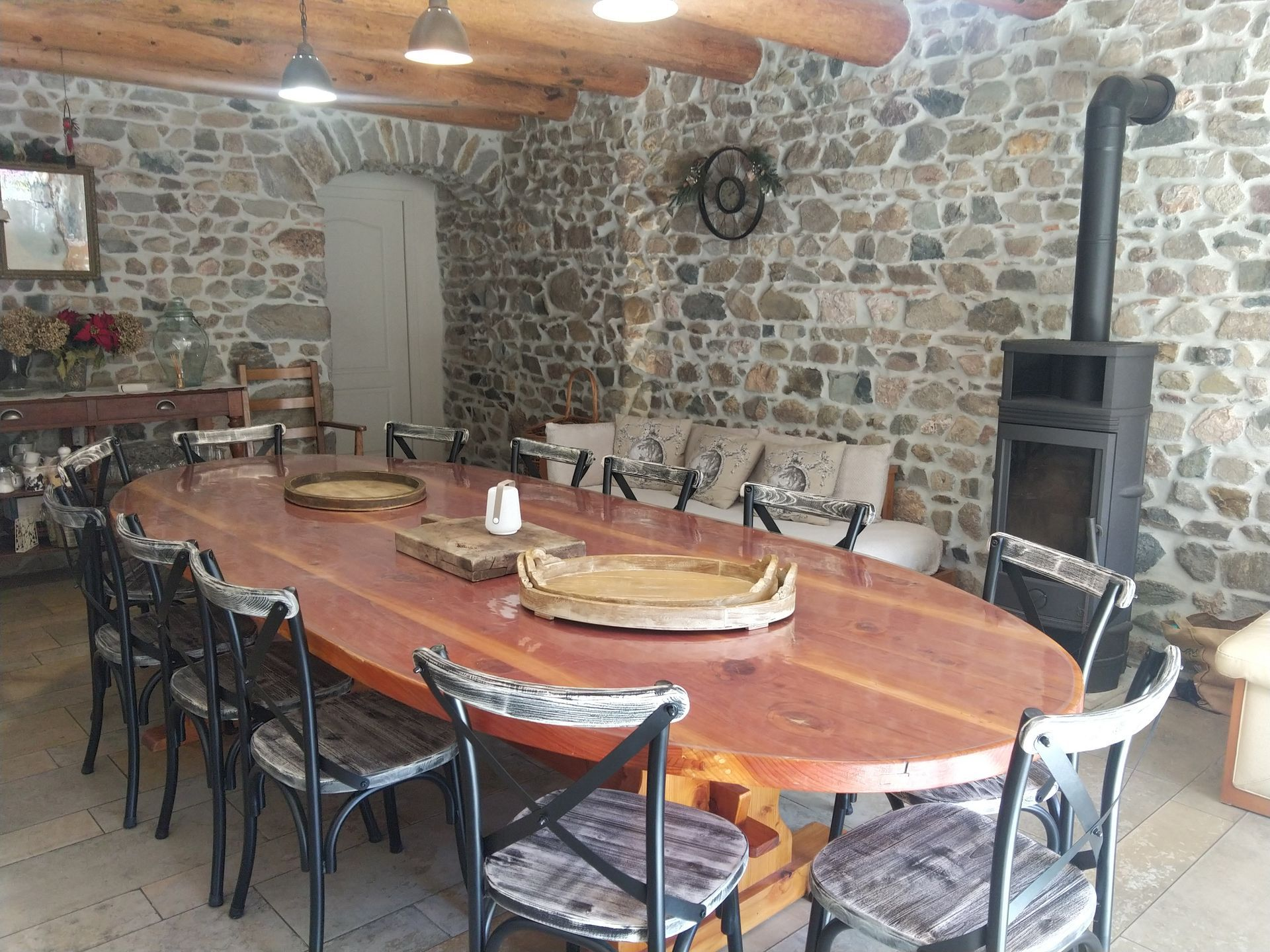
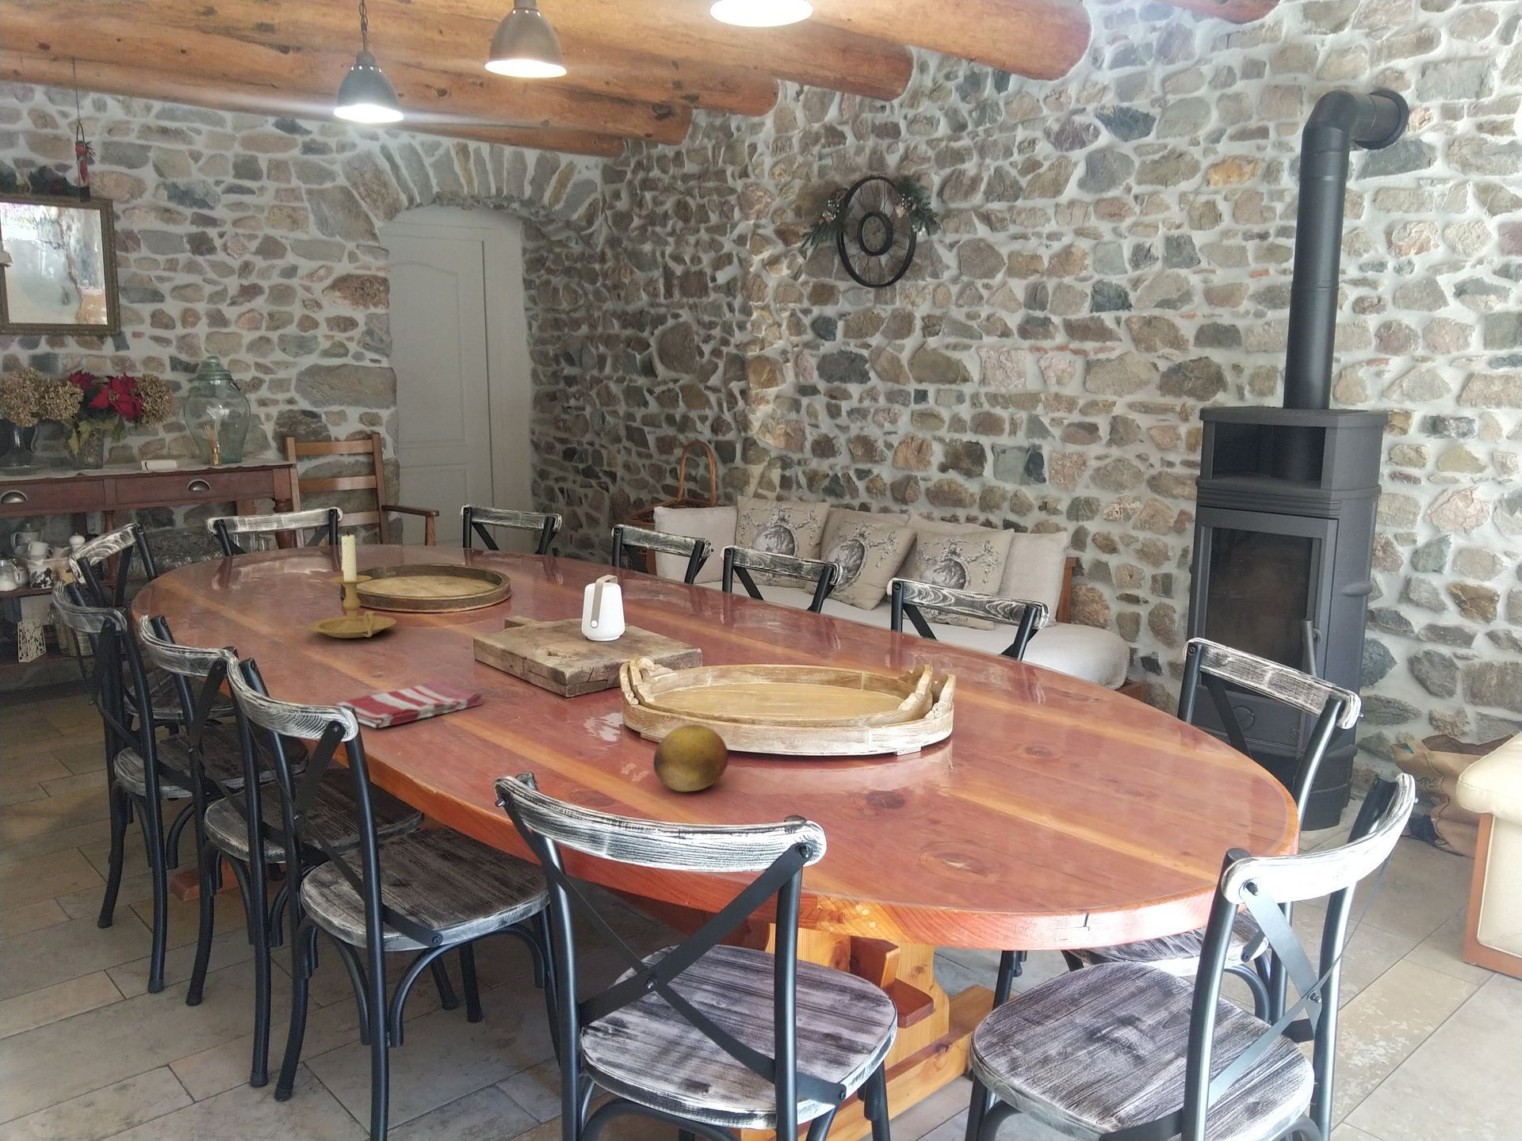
+ dish towel [330,680,483,729]
+ fruit [652,724,730,792]
+ candle holder [308,531,397,639]
